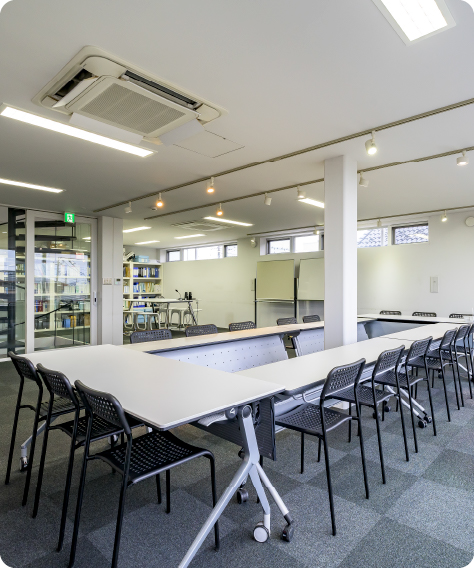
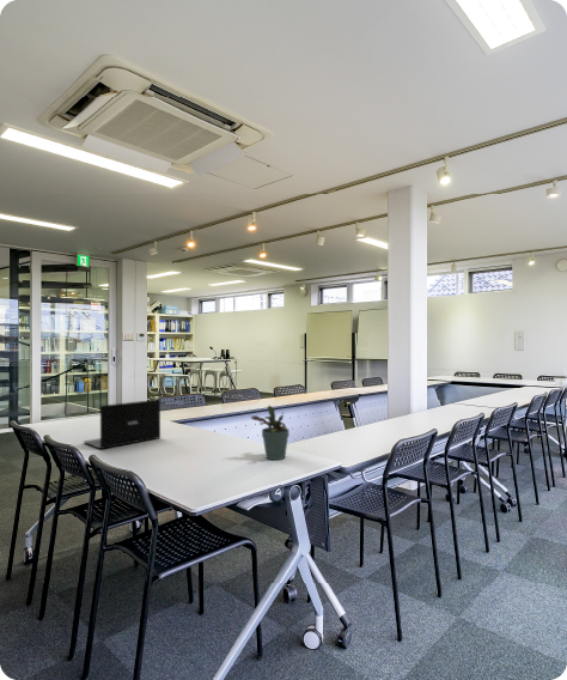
+ potted plant [250,405,291,461]
+ laptop [83,399,161,450]
